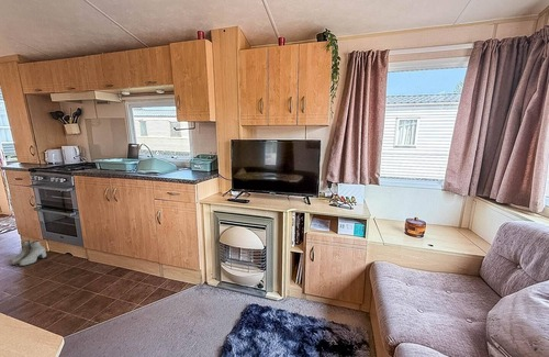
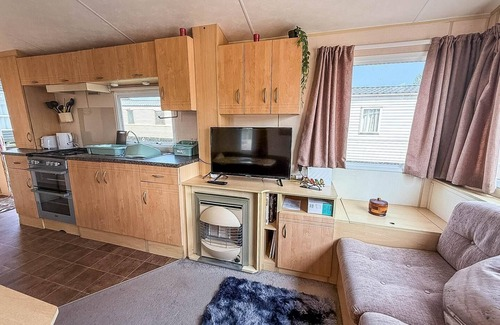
- boots [9,239,47,267]
